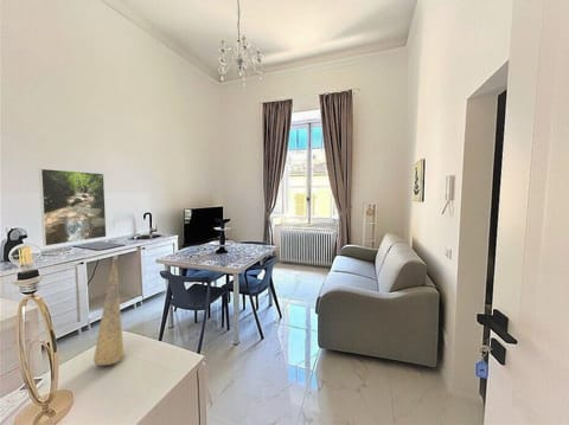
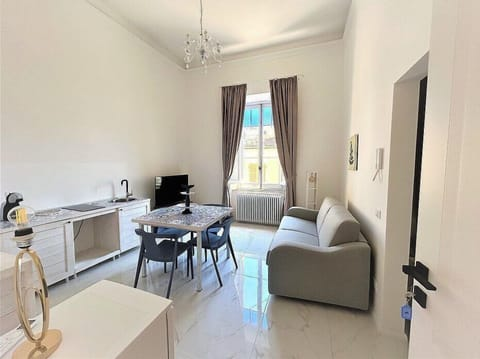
- decorative vase [92,255,126,367]
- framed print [38,167,108,247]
